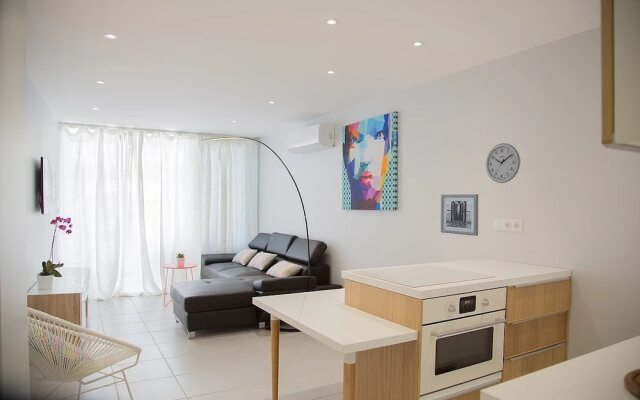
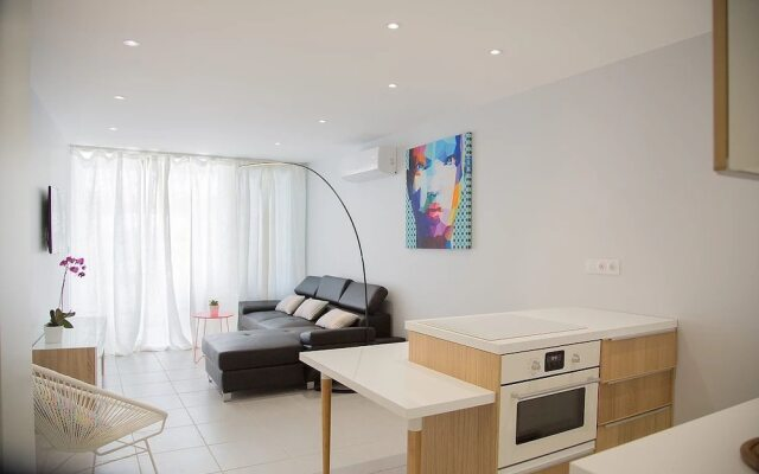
- wall art [440,193,479,237]
- wall clock [485,142,521,184]
